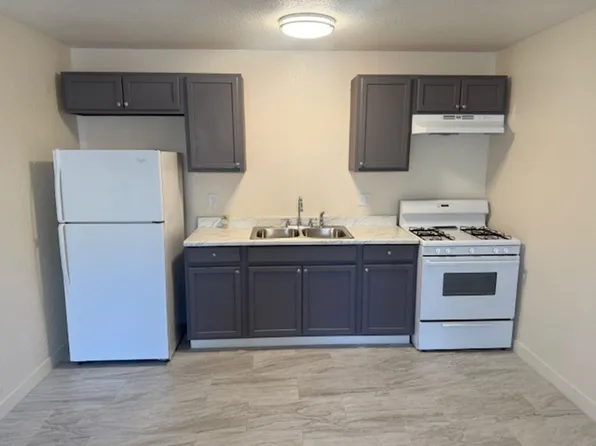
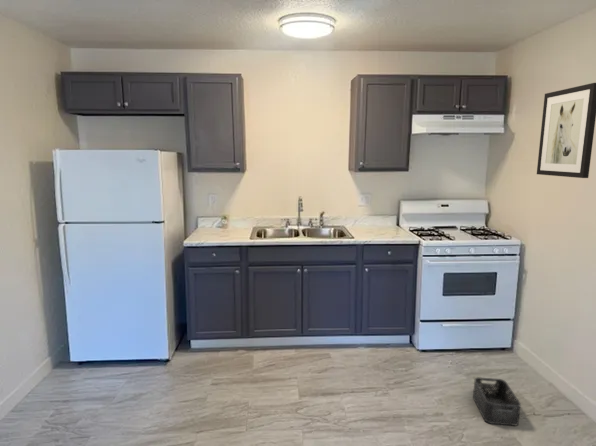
+ storage bin [472,376,522,427]
+ wall art [536,82,596,179]
